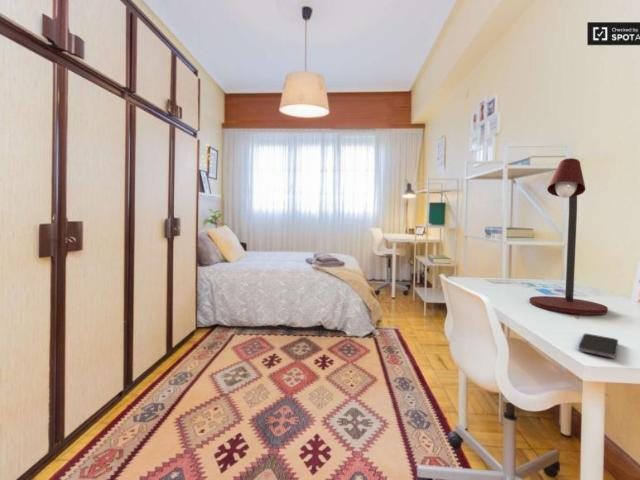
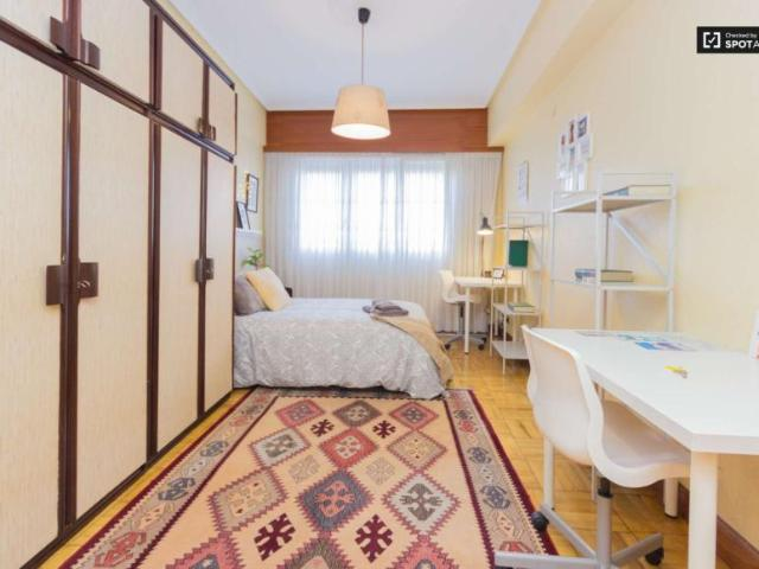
- smartphone [577,333,619,359]
- desk lamp [529,157,609,316]
